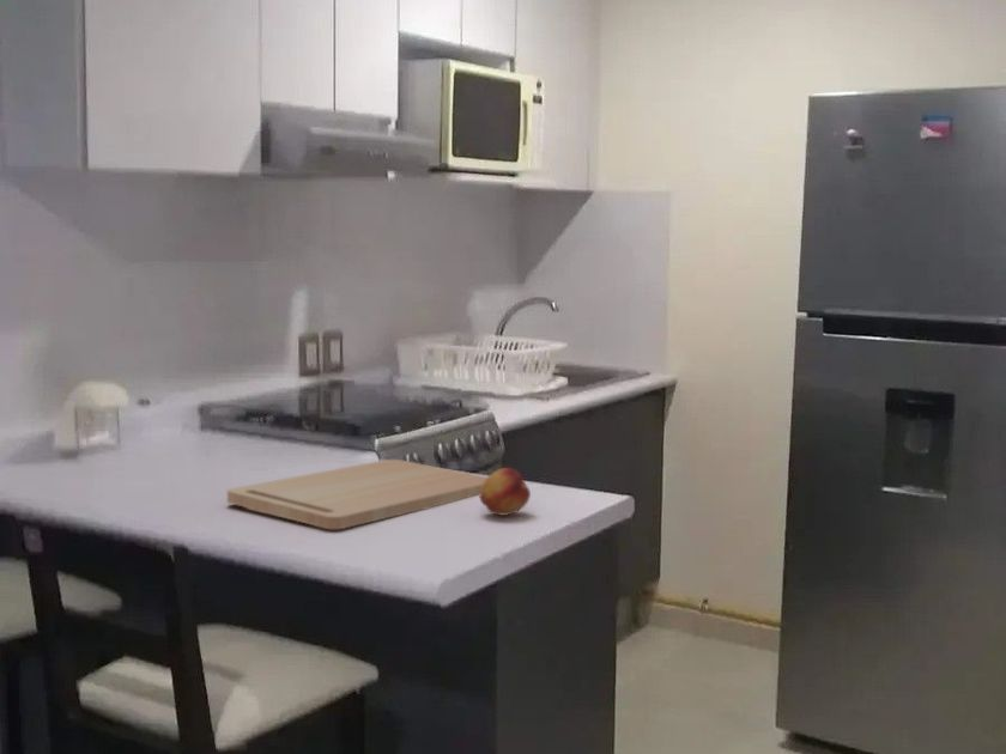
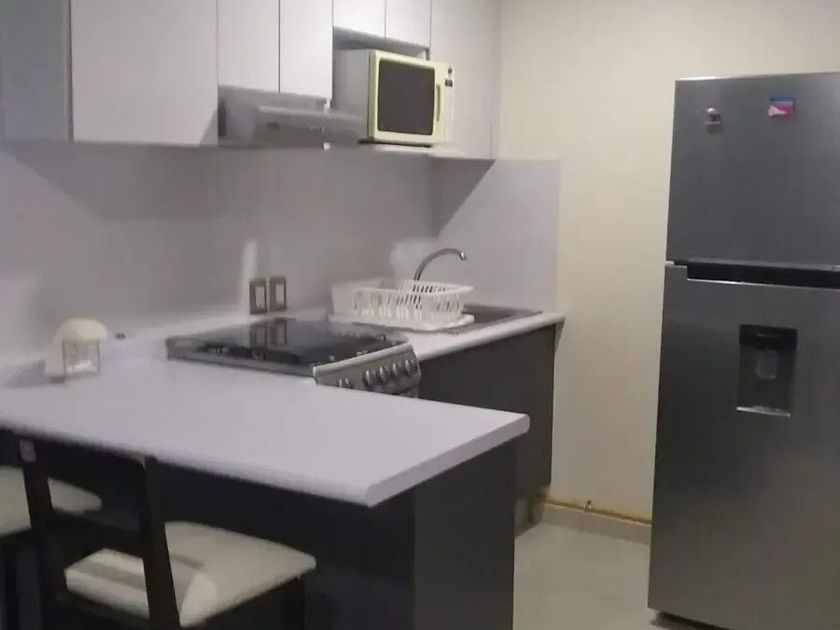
- fruit [478,467,532,517]
- cutting board [226,458,487,530]
